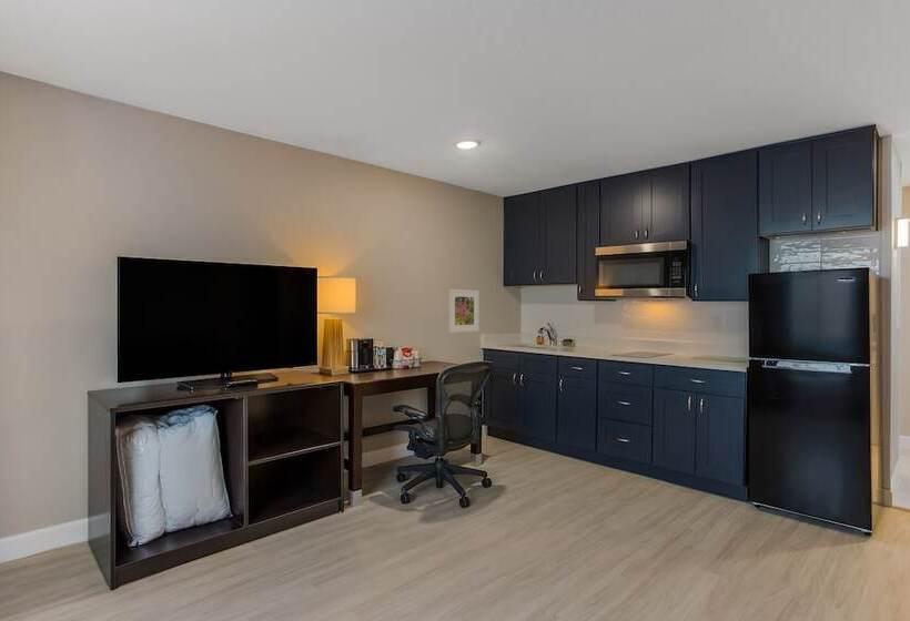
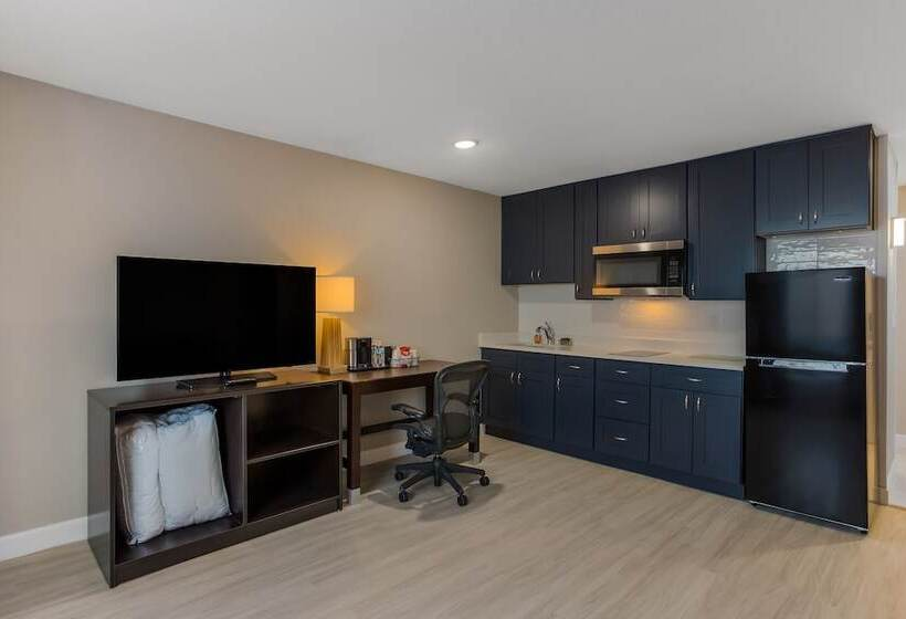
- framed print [447,288,481,334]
